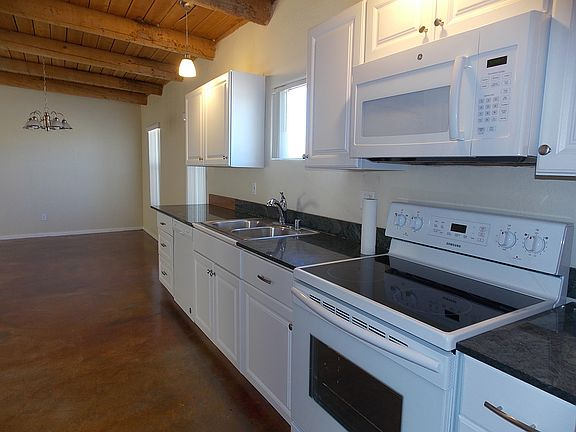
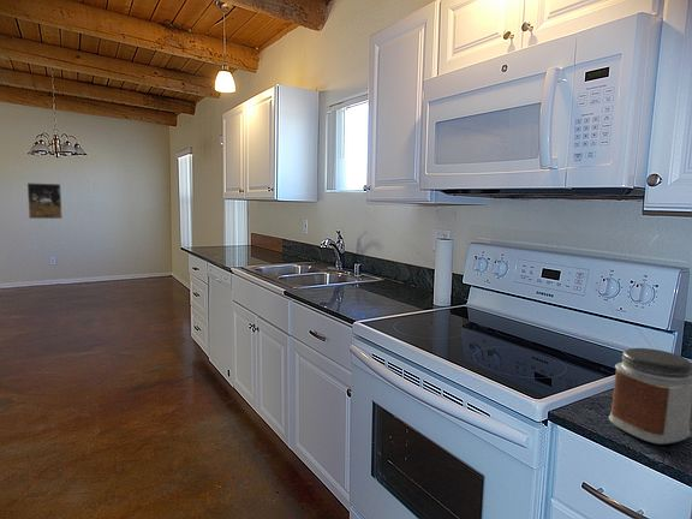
+ jar [608,347,692,446]
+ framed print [26,181,64,220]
